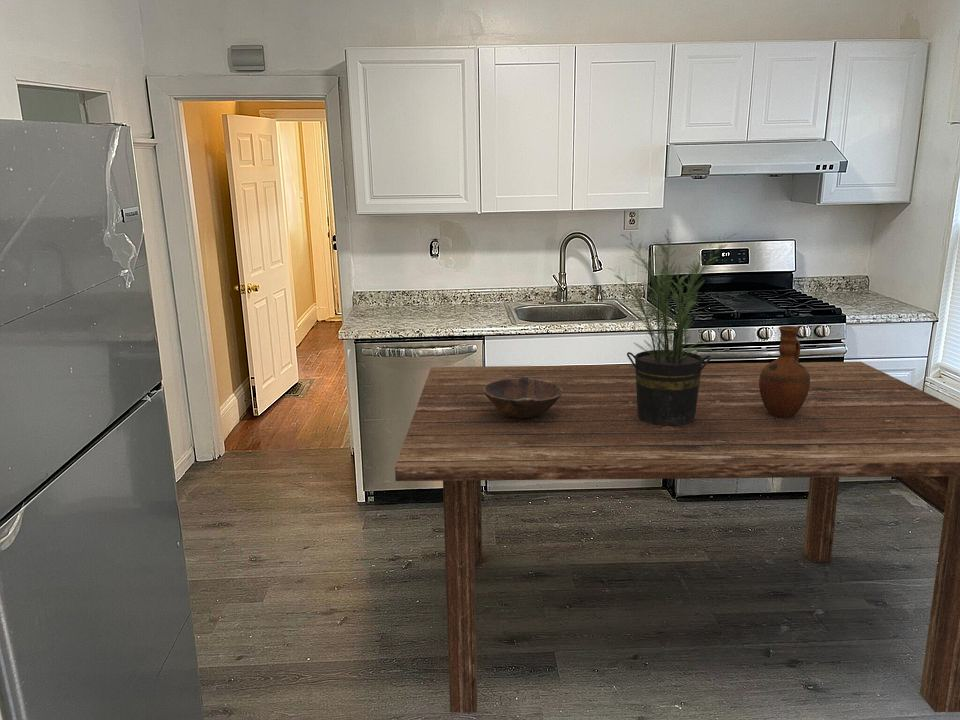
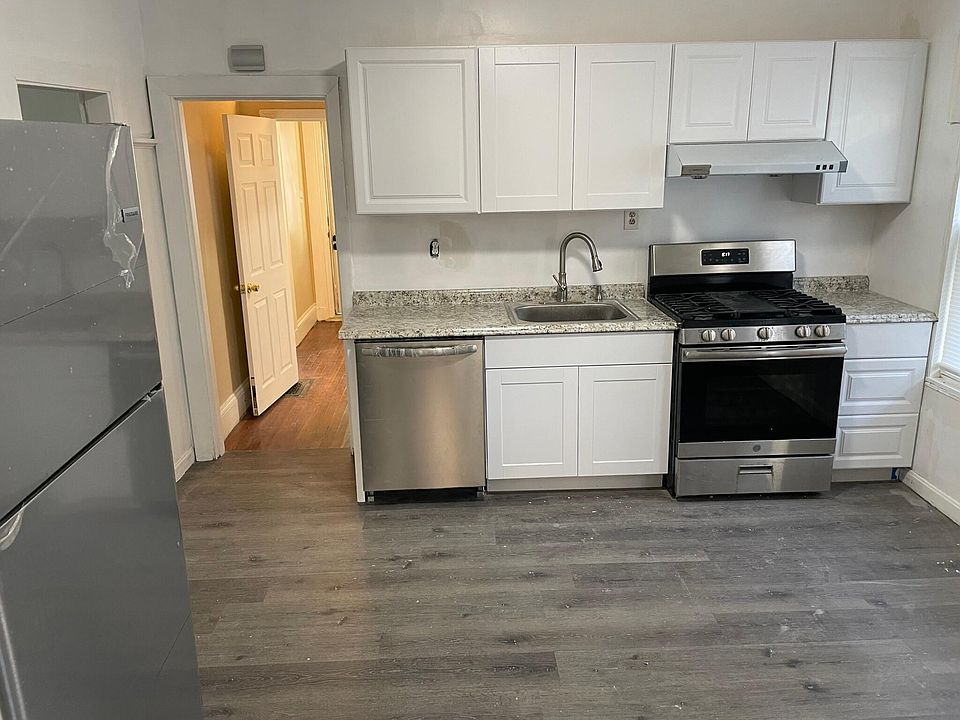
- dining table [394,361,960,714]
- potted plant [608,229,741,426]
- bowl [483,376,563,418]
- pitcher [759,325,810,418]
